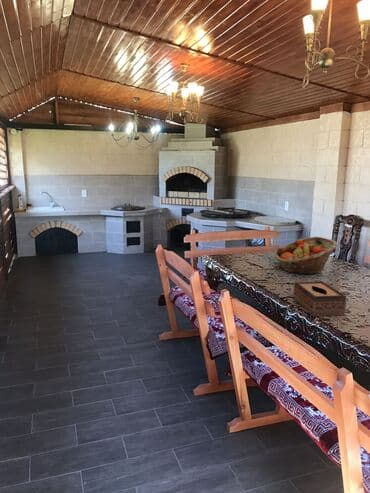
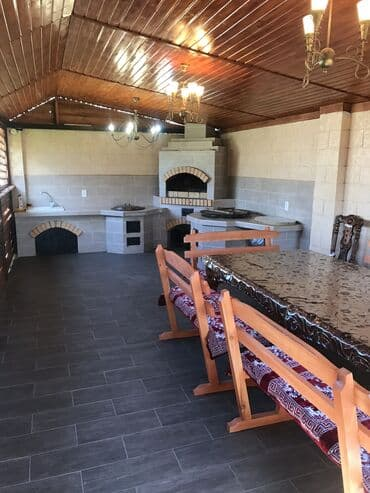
- tissue box [292,281,347,317]
- fruit basket [273,236,338,276]
